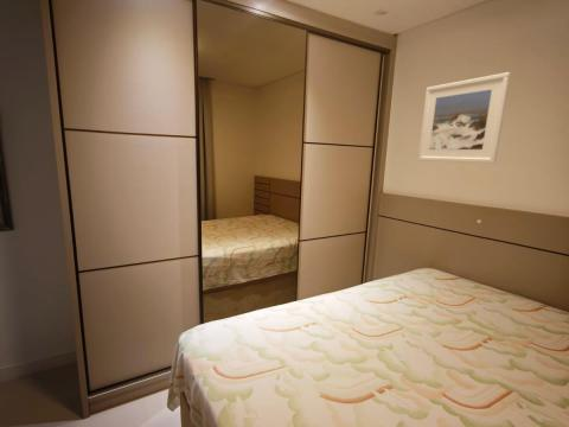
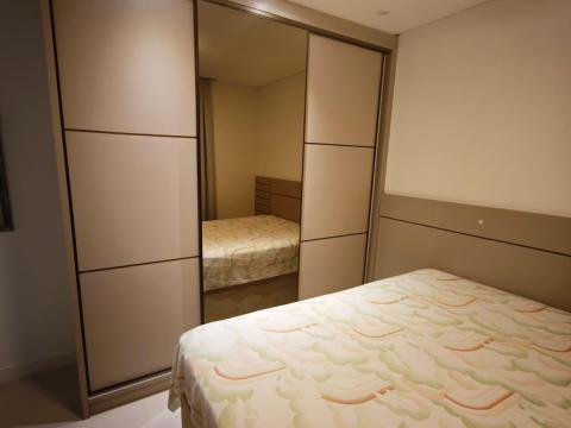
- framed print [417,71,512,164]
